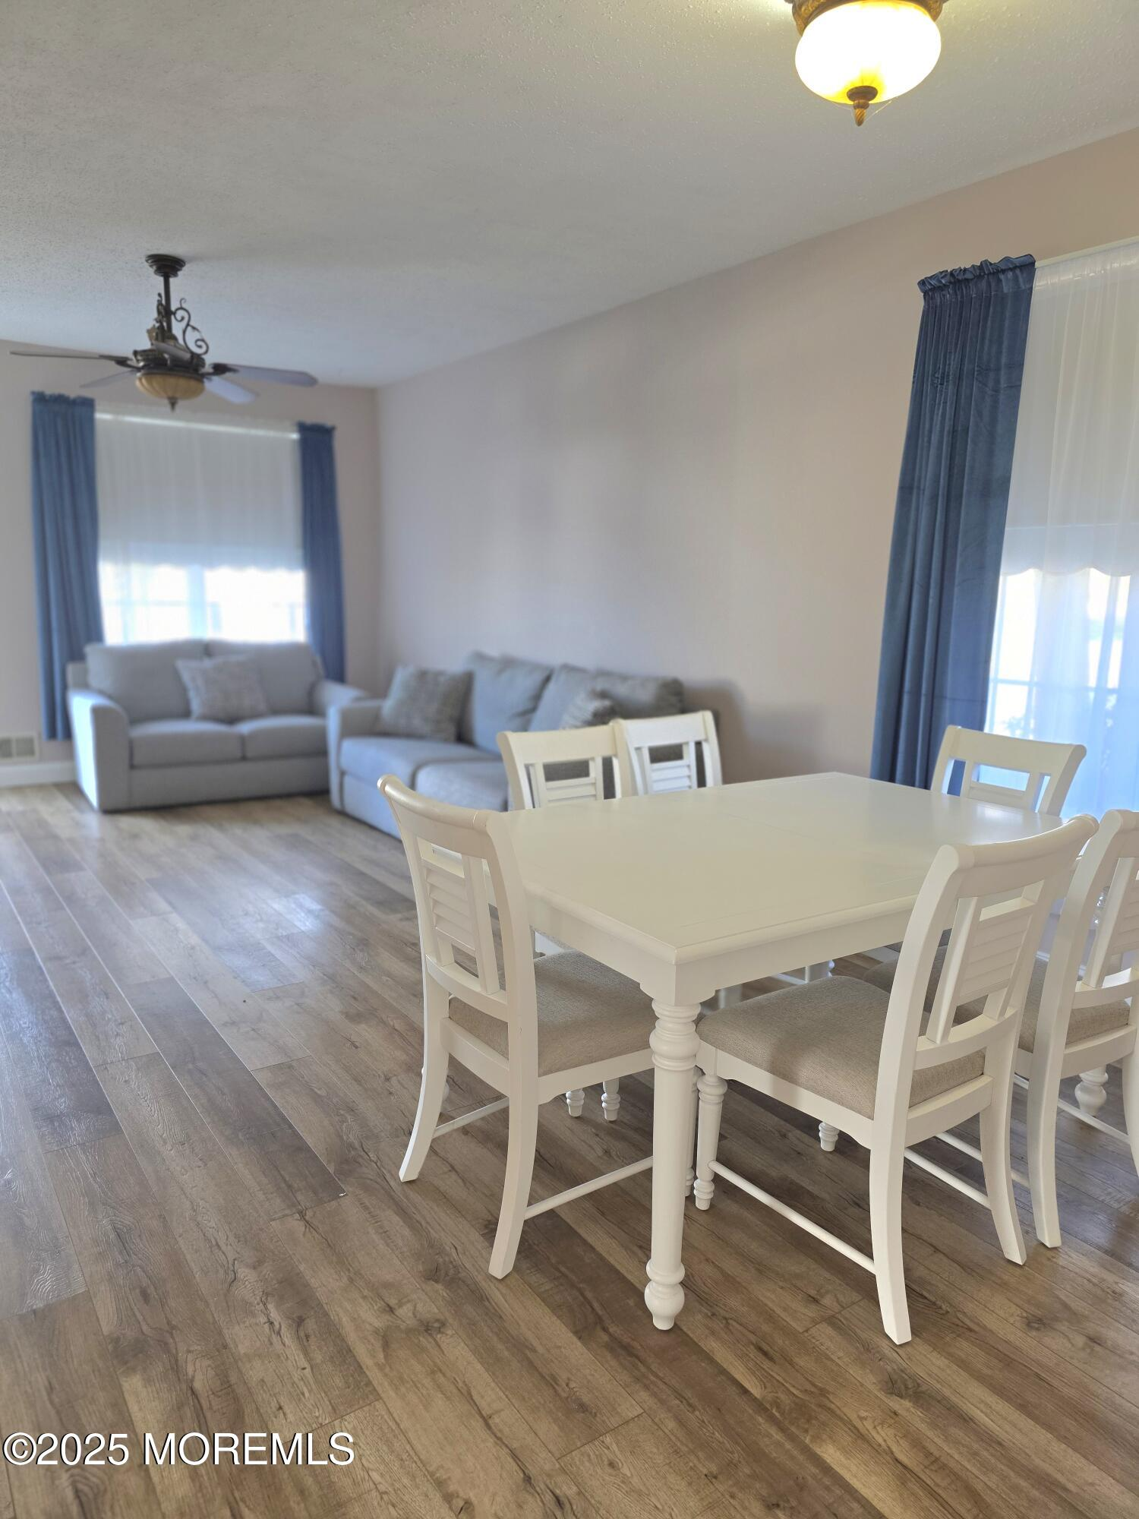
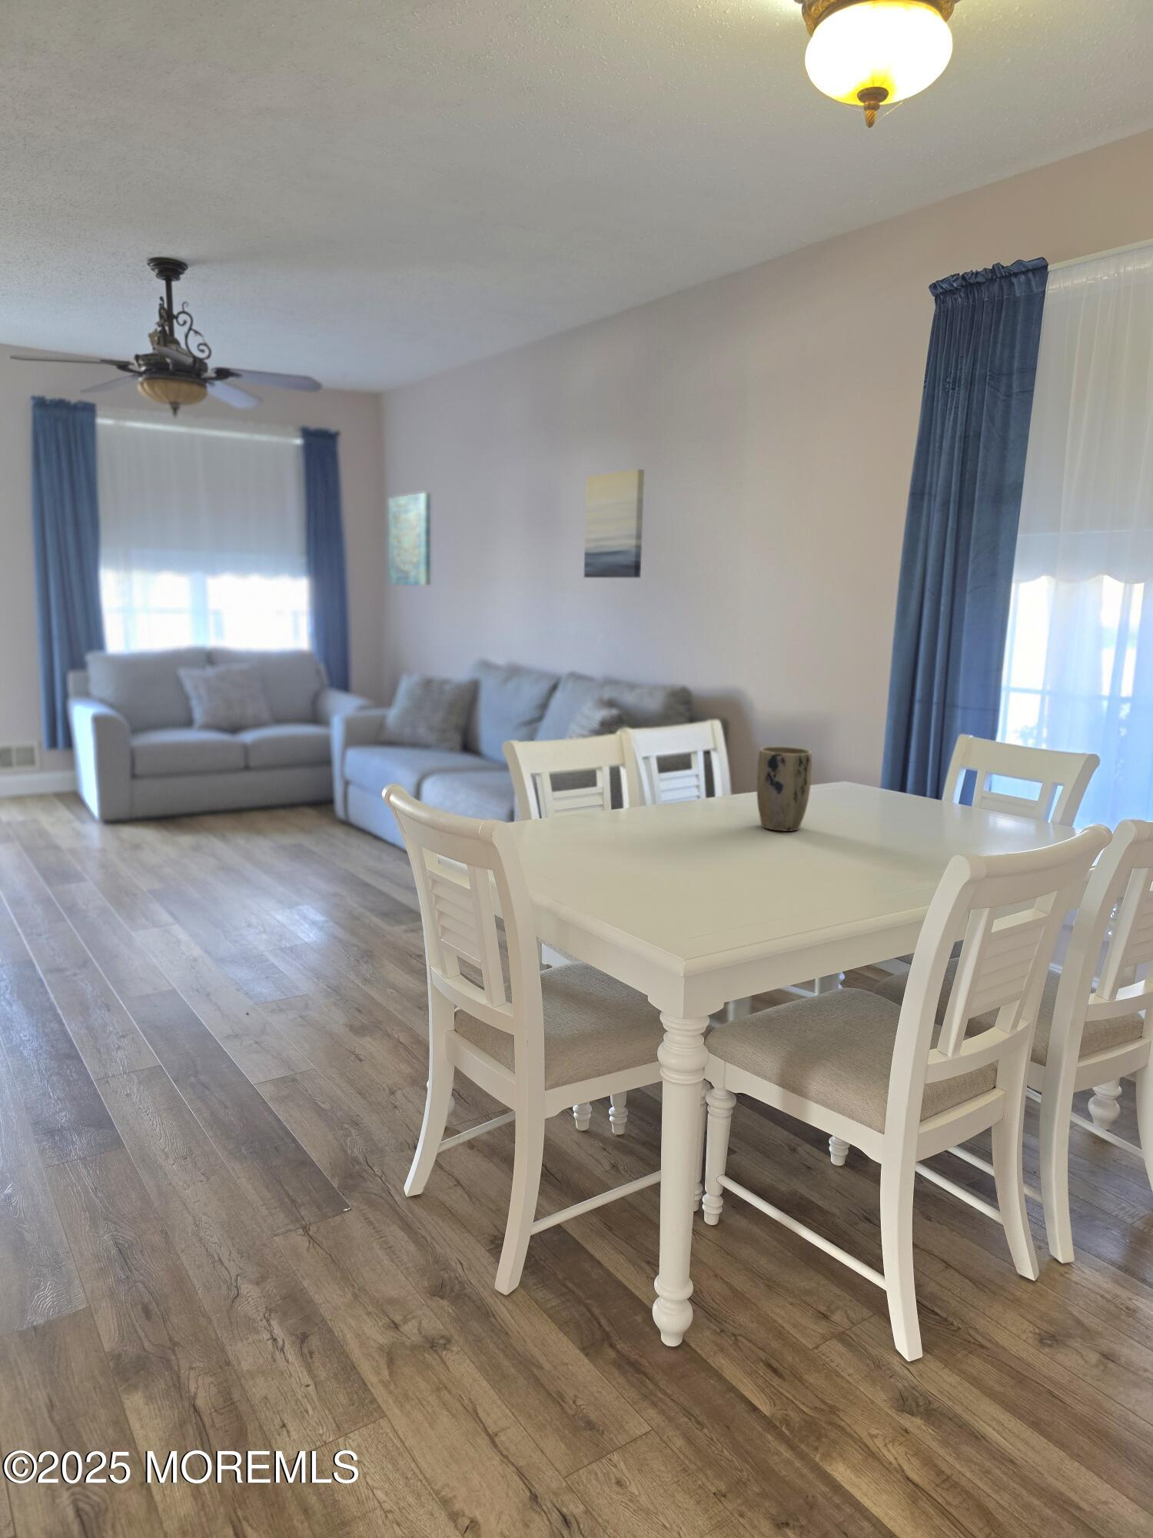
+ plant pot [756,746,813,832]
+ wall art [388,492,431,586]
+ wall art [584,469,644,579]
